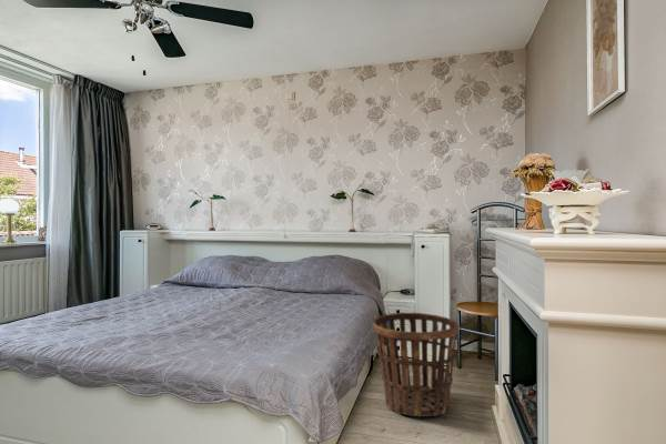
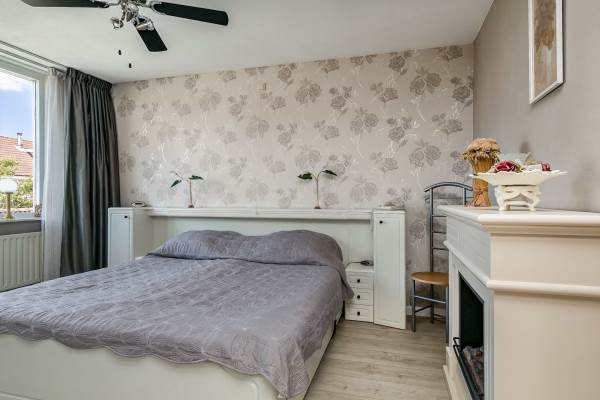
- basket [373,312,460,417]
